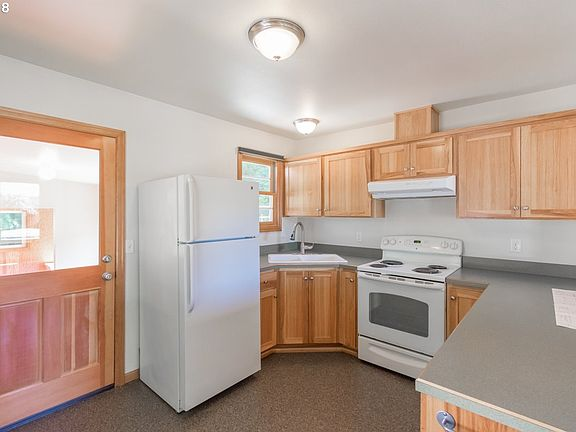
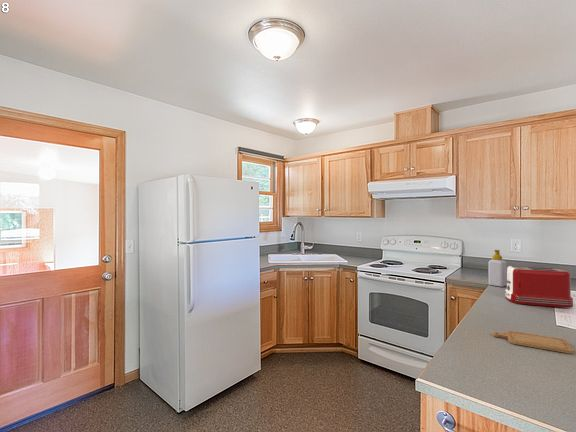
+ soap bottle [487,249,507,288]
+ chopping board [492,330,575,355]
+ toaster [504,265,574,309]
